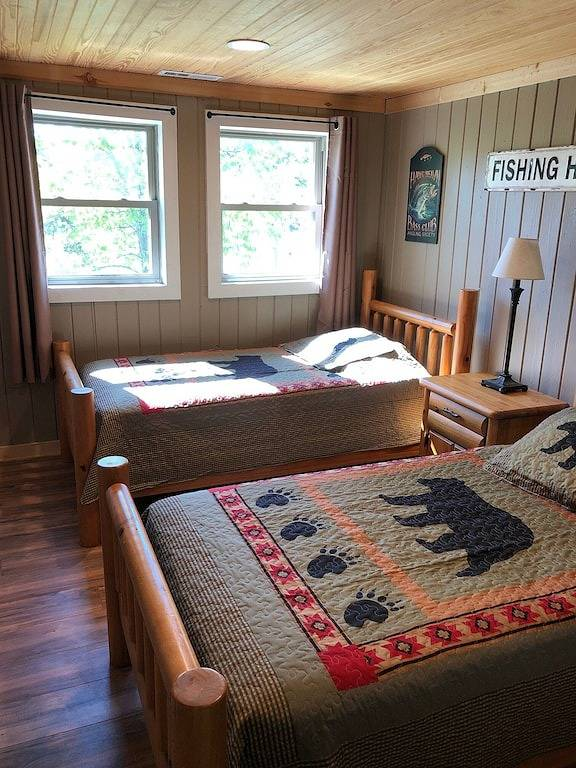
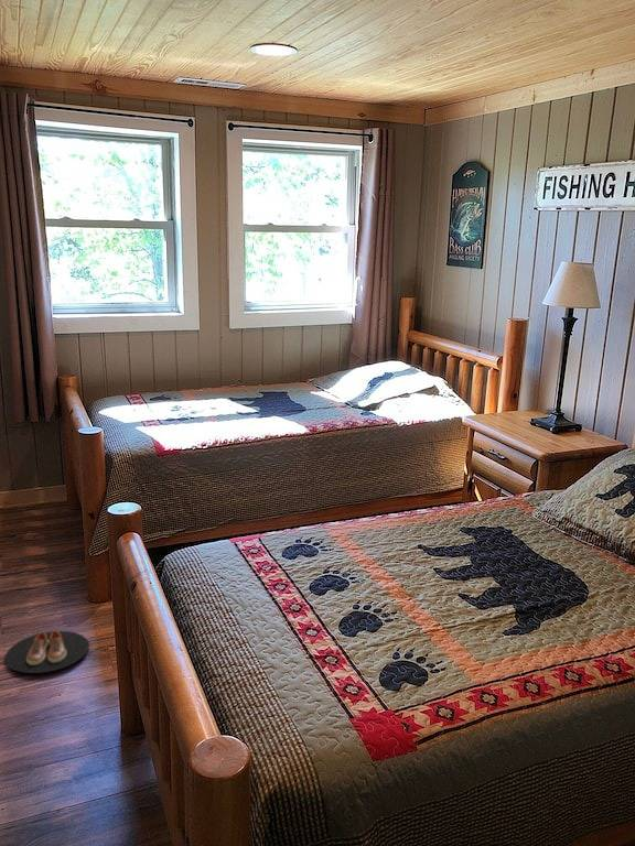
+ slippers [3,630,90,674]
